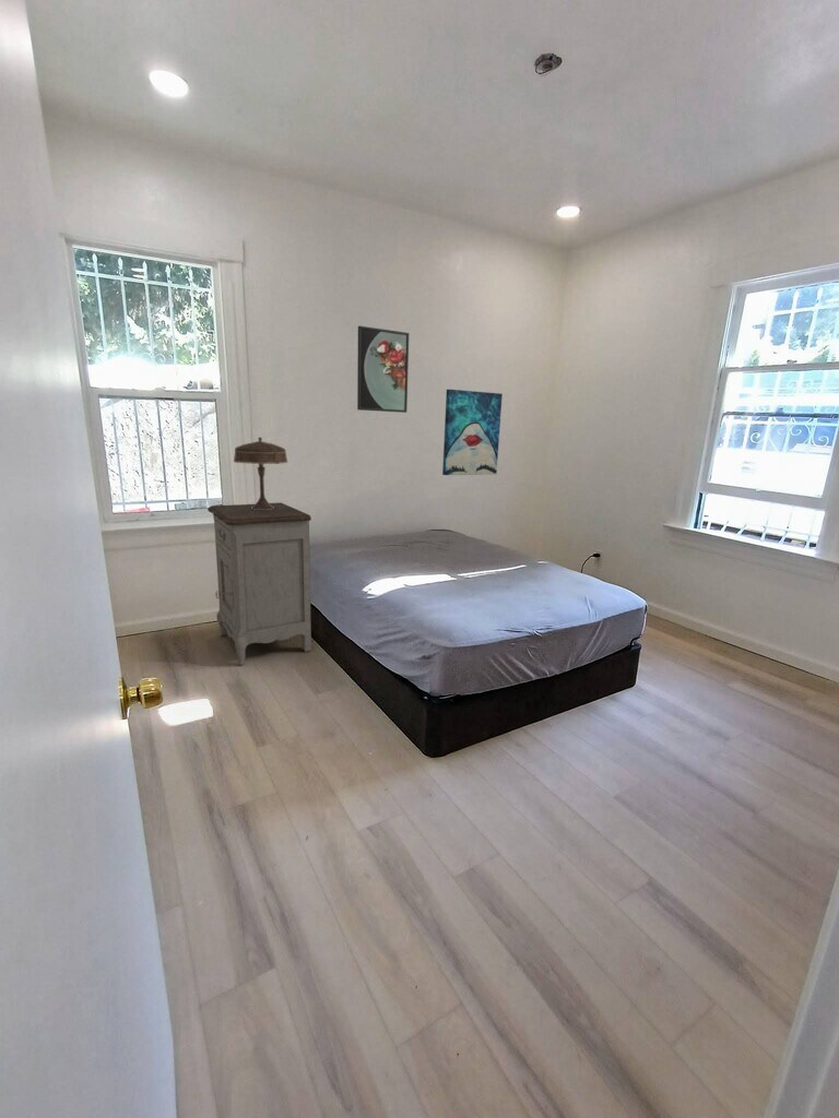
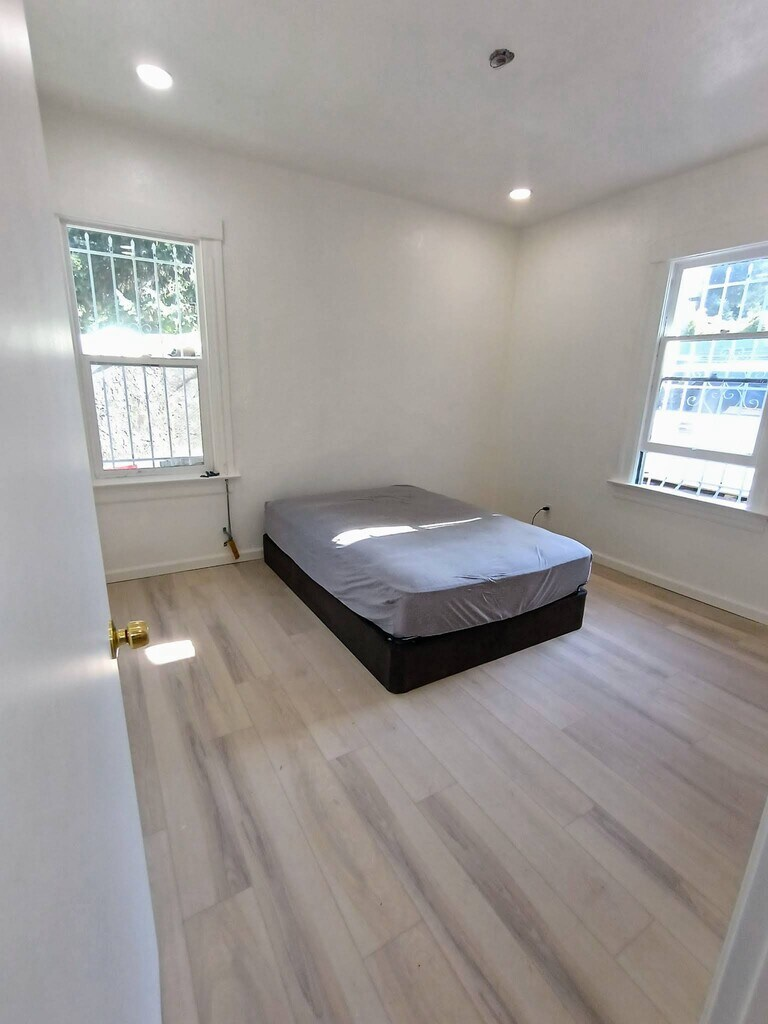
- nightstand [206,501,312,666]
- table lamp [233,436,288,510]
- wall art [441,389,504,476]
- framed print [356,325,410,414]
